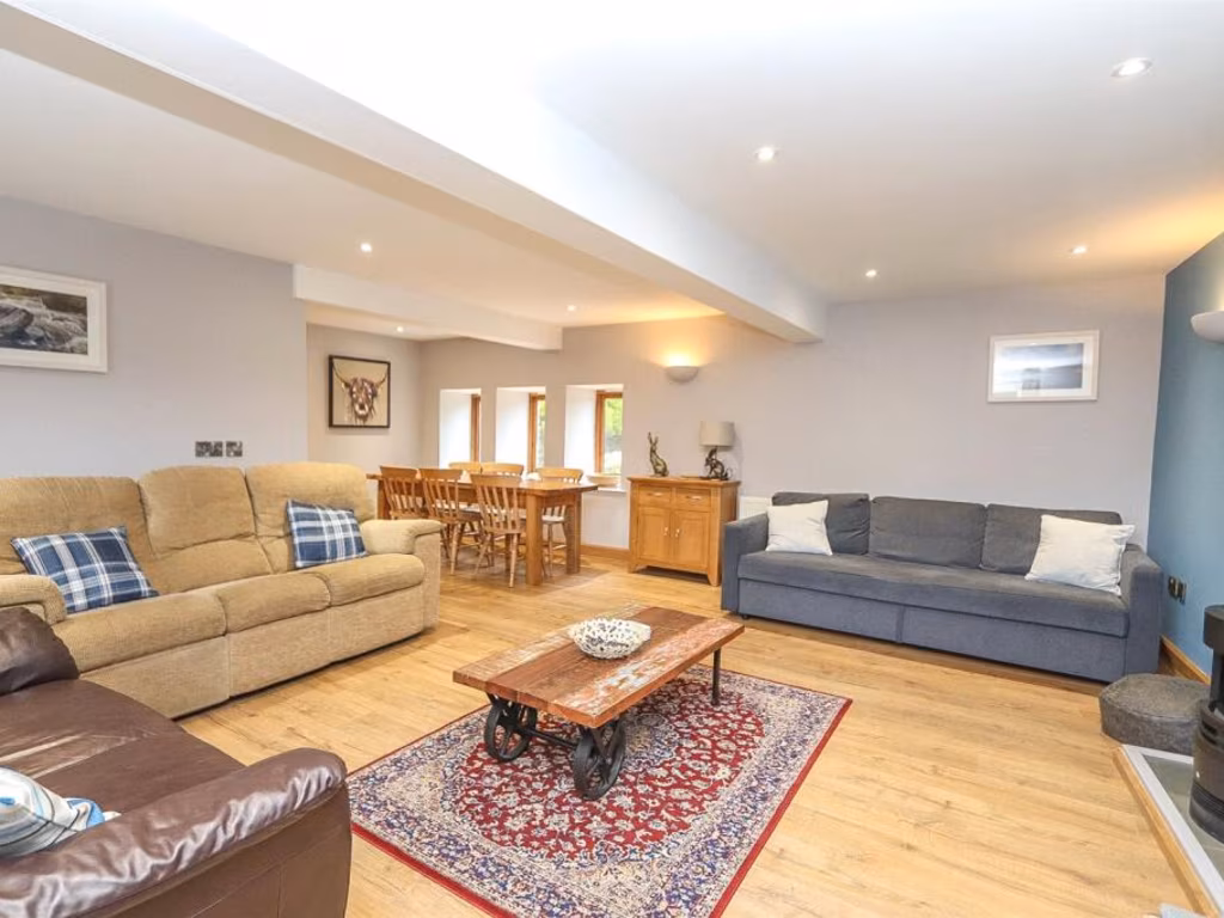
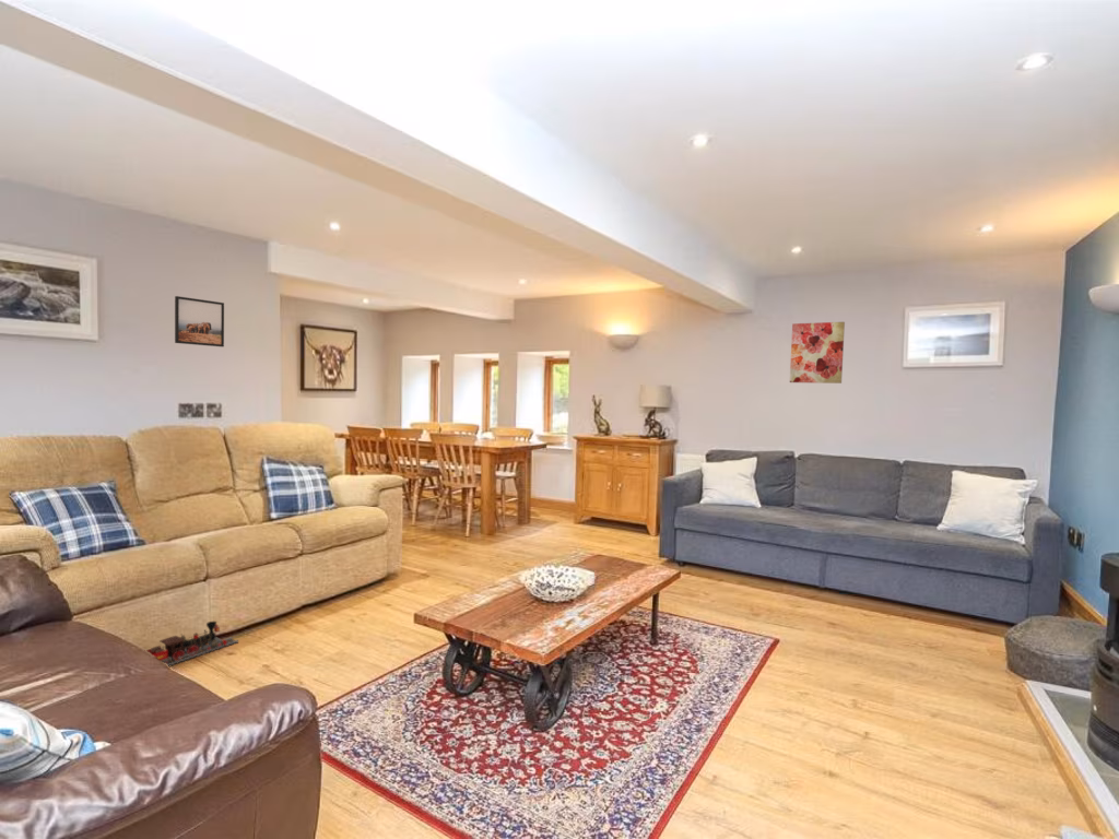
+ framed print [174,295,225,348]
+ toy train [145,621,239,667]
+ wall art [789,321,846,385]
